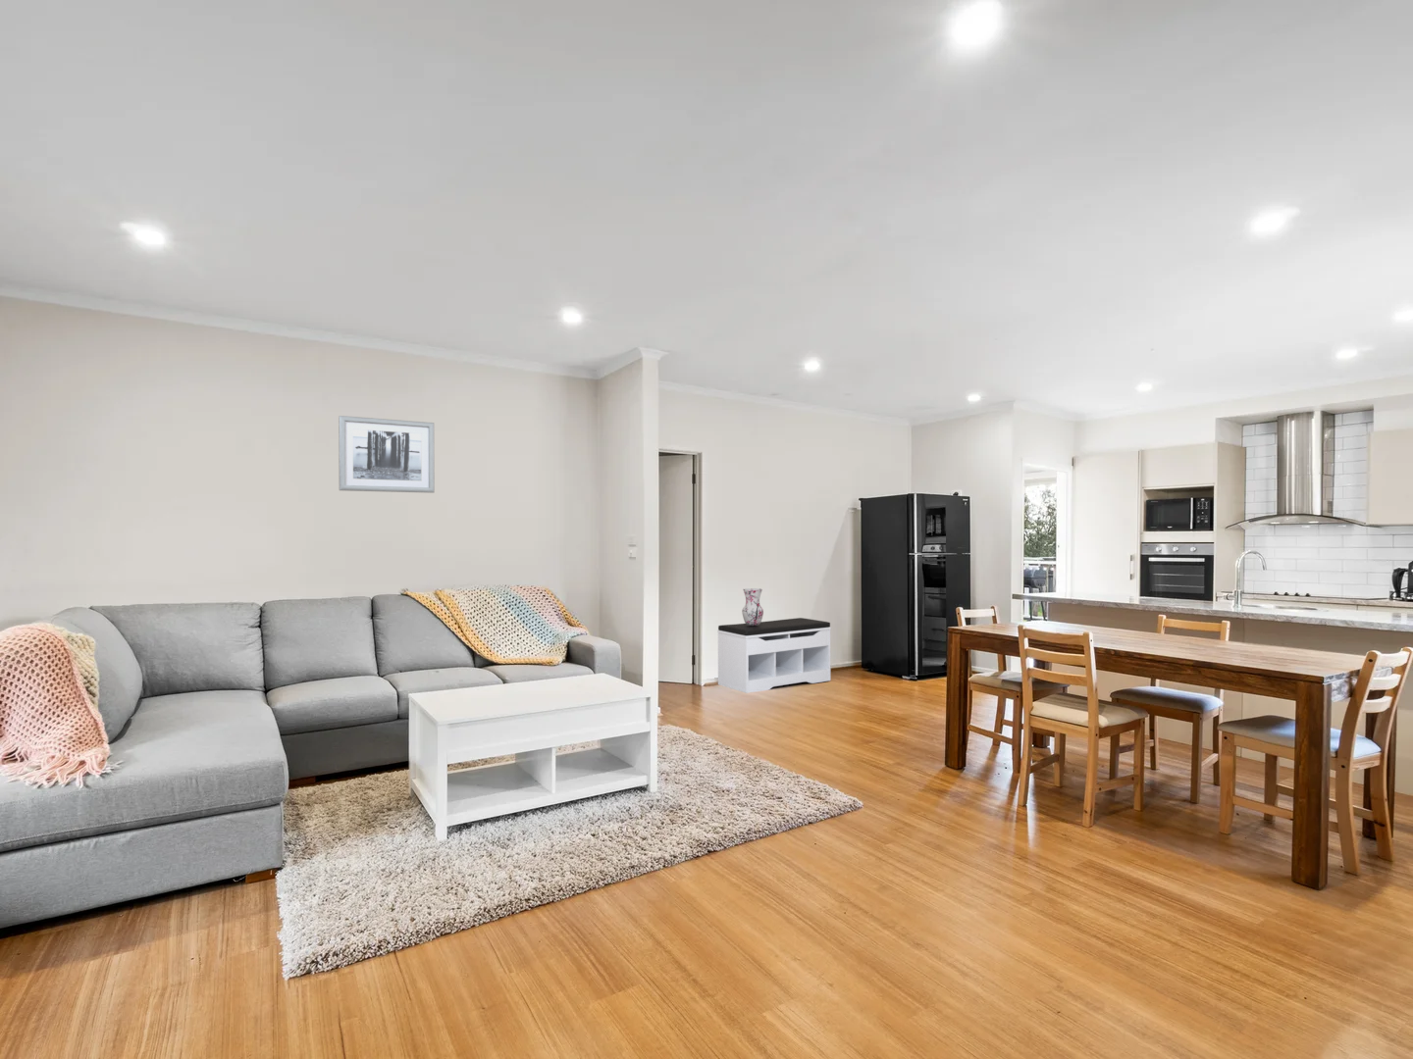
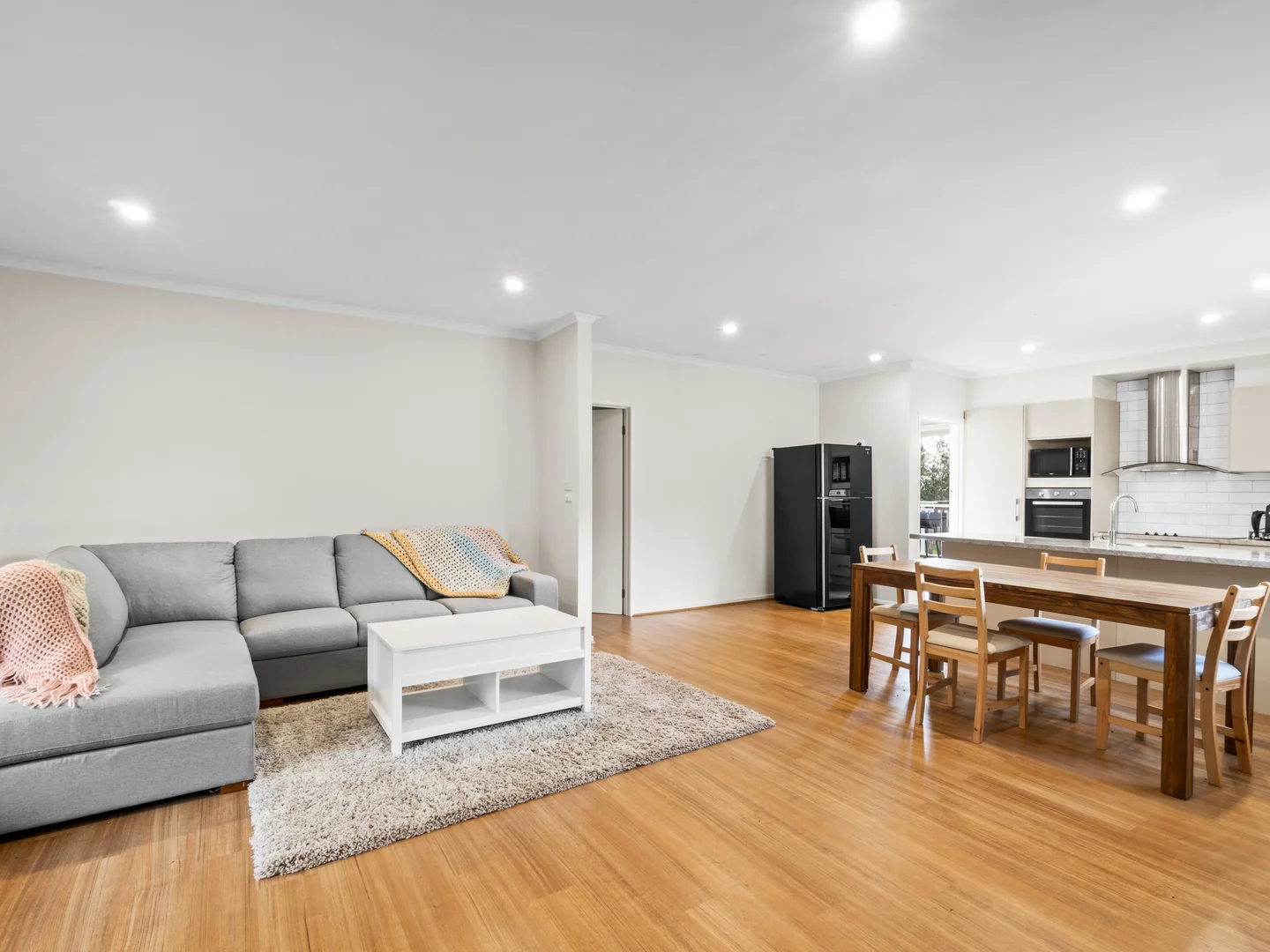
- vase [741,587,764,625]
- wall art [337,415,436,494]
- bench [717,616,832,694]
